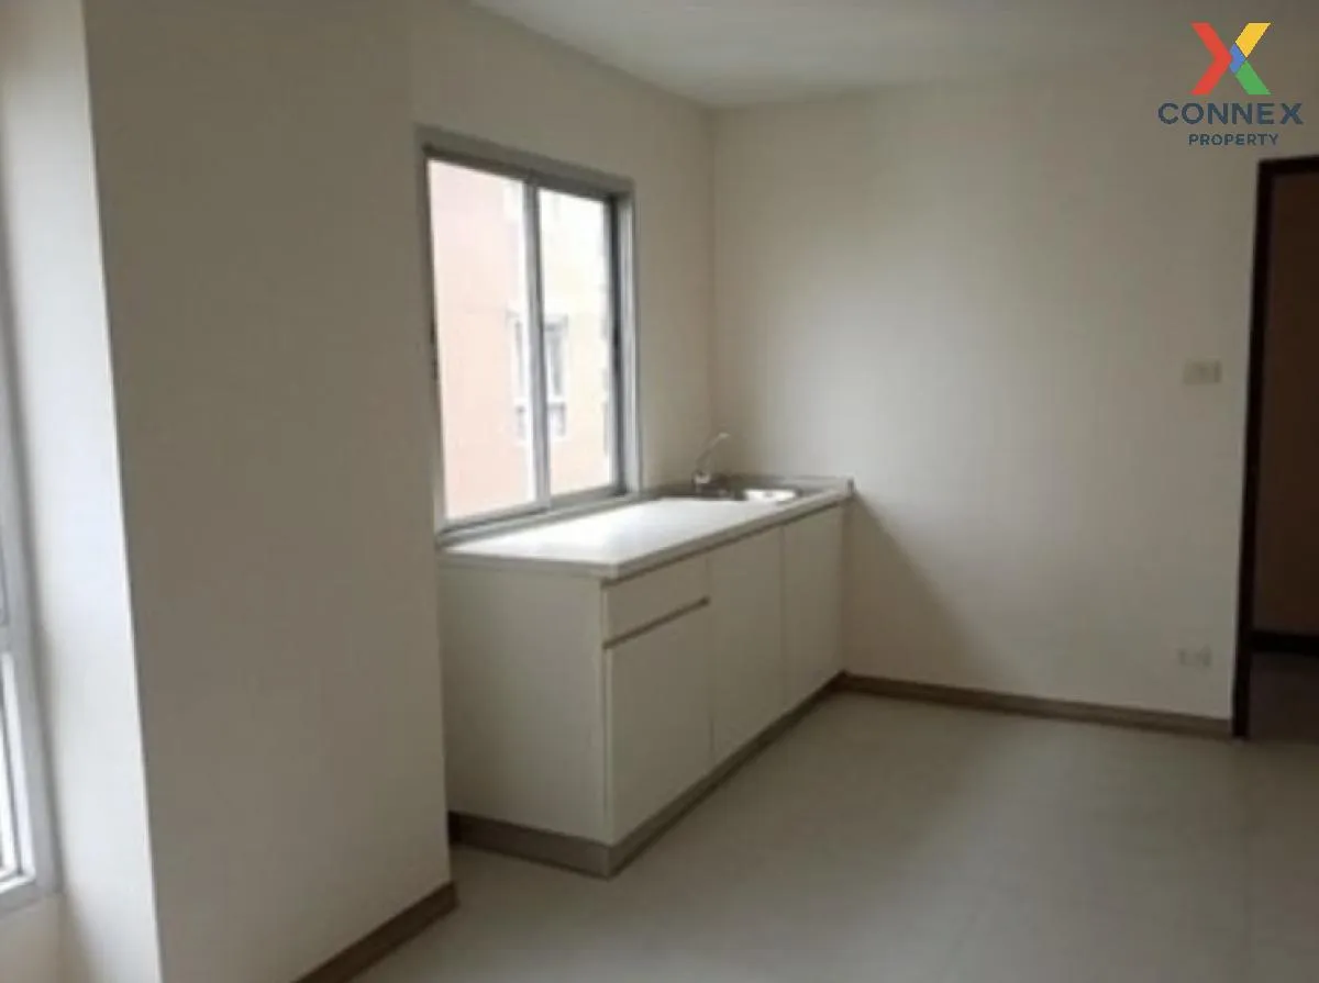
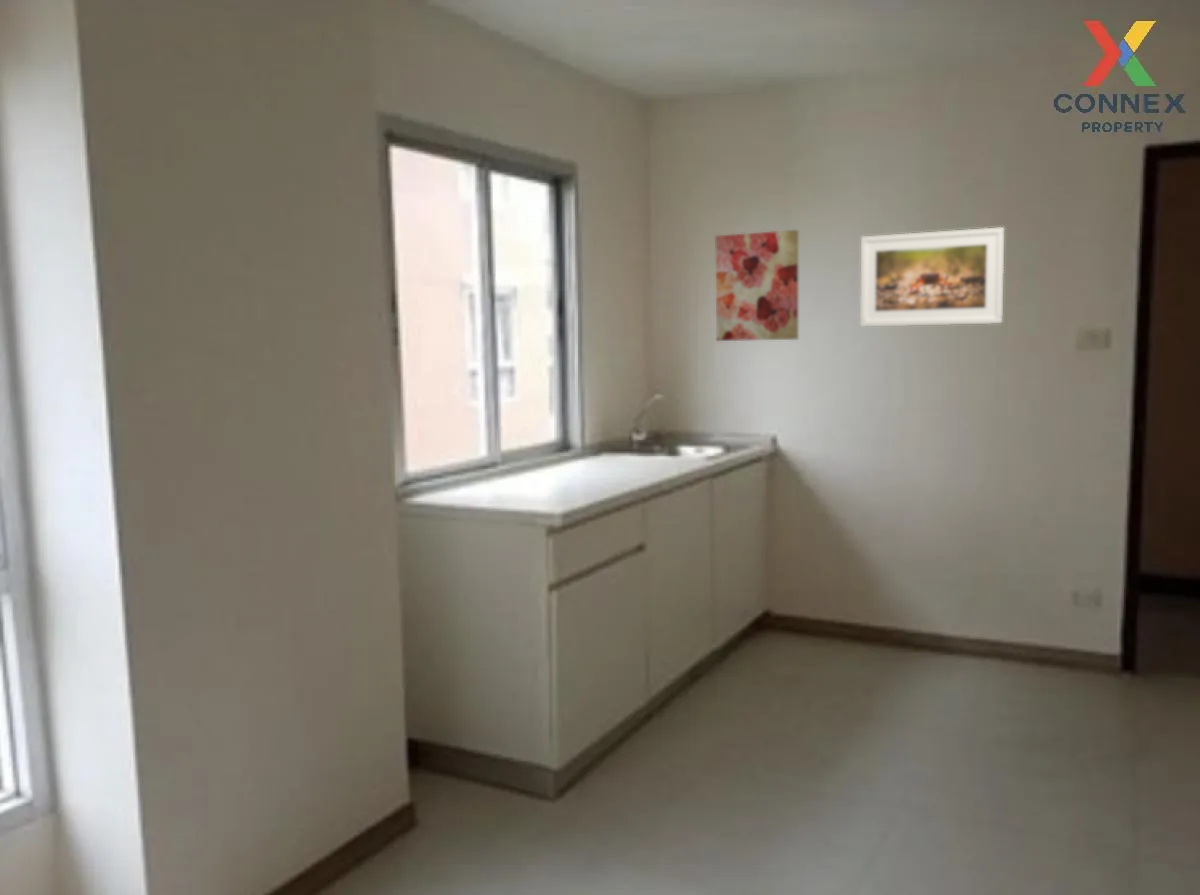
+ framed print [859,226,1005,328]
+ wall art [714,229,799,342]
